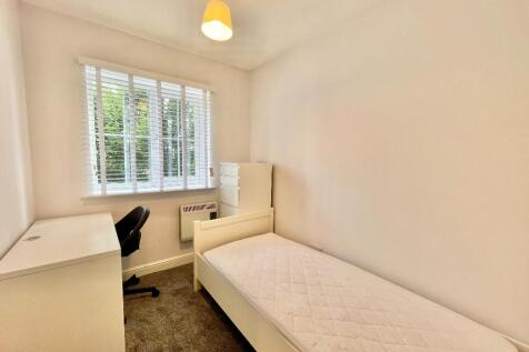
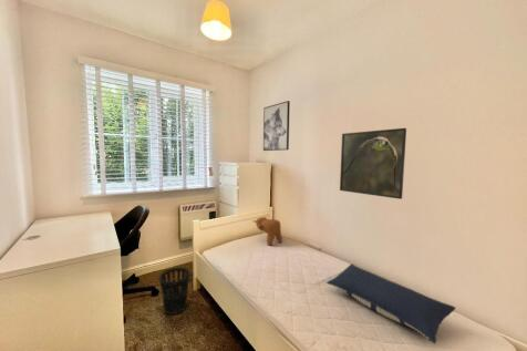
+ pillow [326,262,456,344]
+ wall art [262,100,291,152]
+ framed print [339,127,407,200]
+ wastebasket [158,267,192,316]
+ teddy bear [252,216,283,246]
